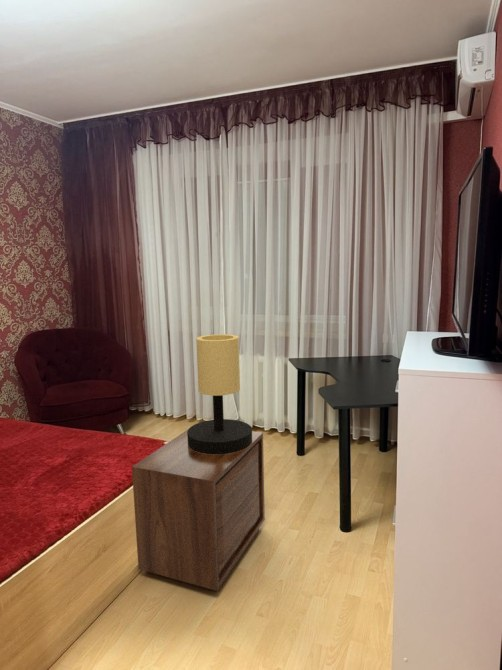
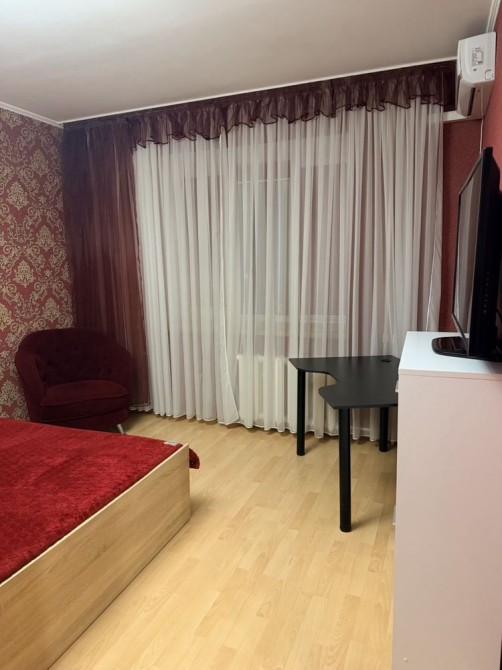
- nightstand [131,429,266,592]
- table lamp [187,333,253,454]
